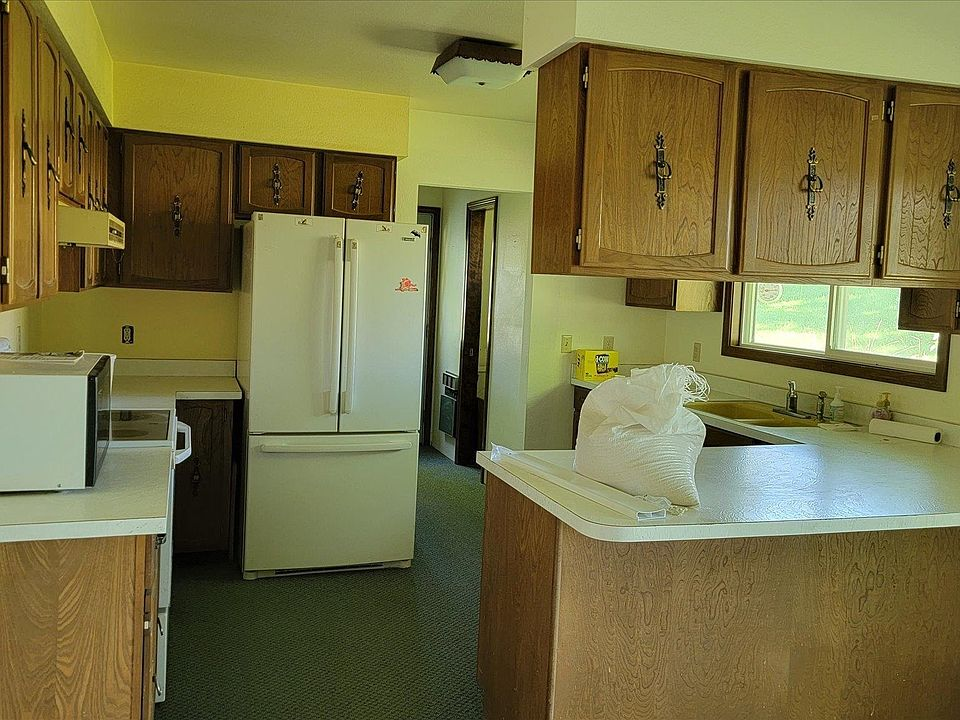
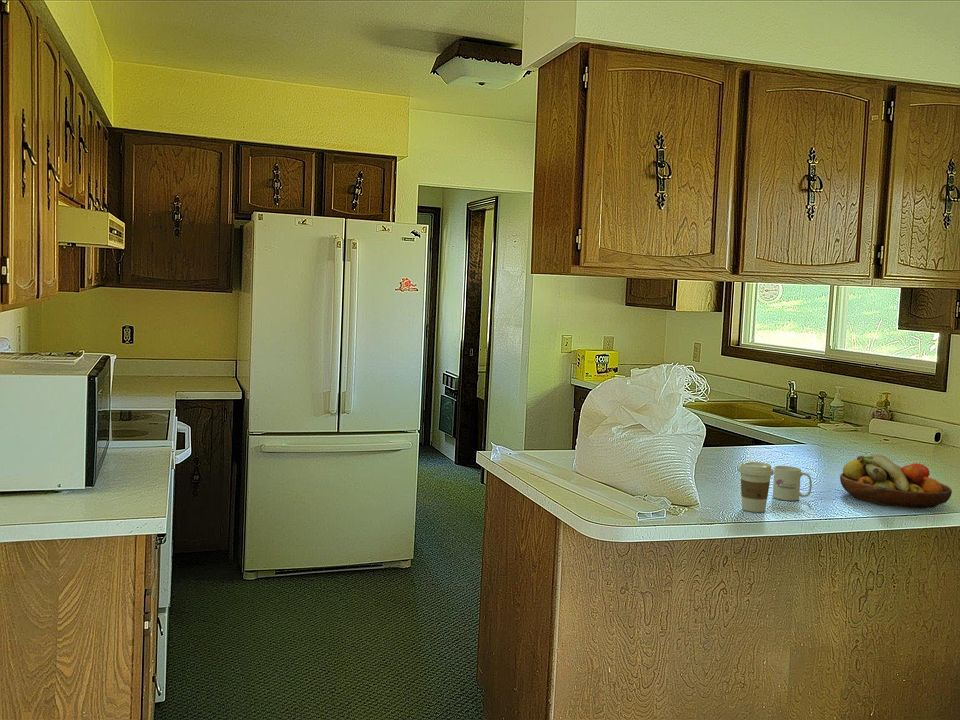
+ fruit bowl [839,453,953,509]
+ coffee cup [737,461,774,513]
+ mug [772,465,813,502]
